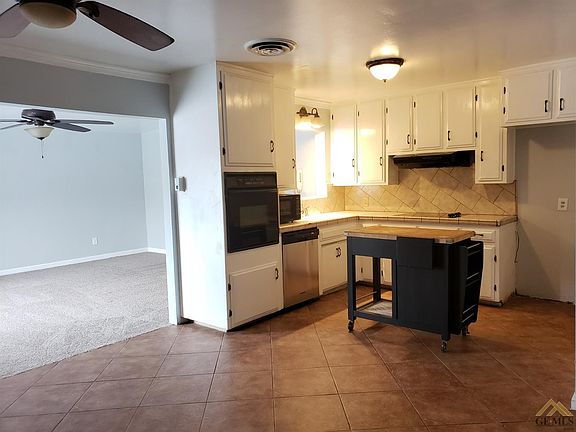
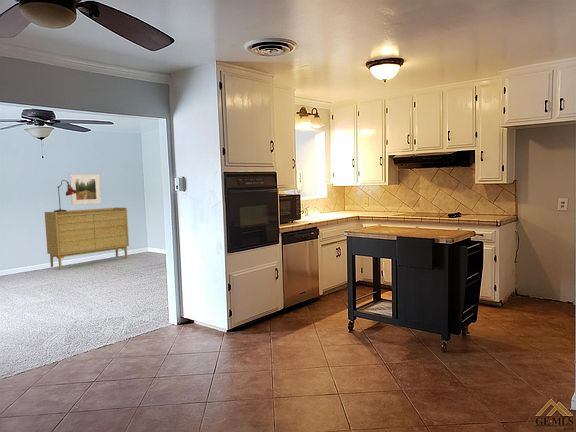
+ lamp [53,179,77,212]
+ sideboard [44,207,130,270]
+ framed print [69,173,102,206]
